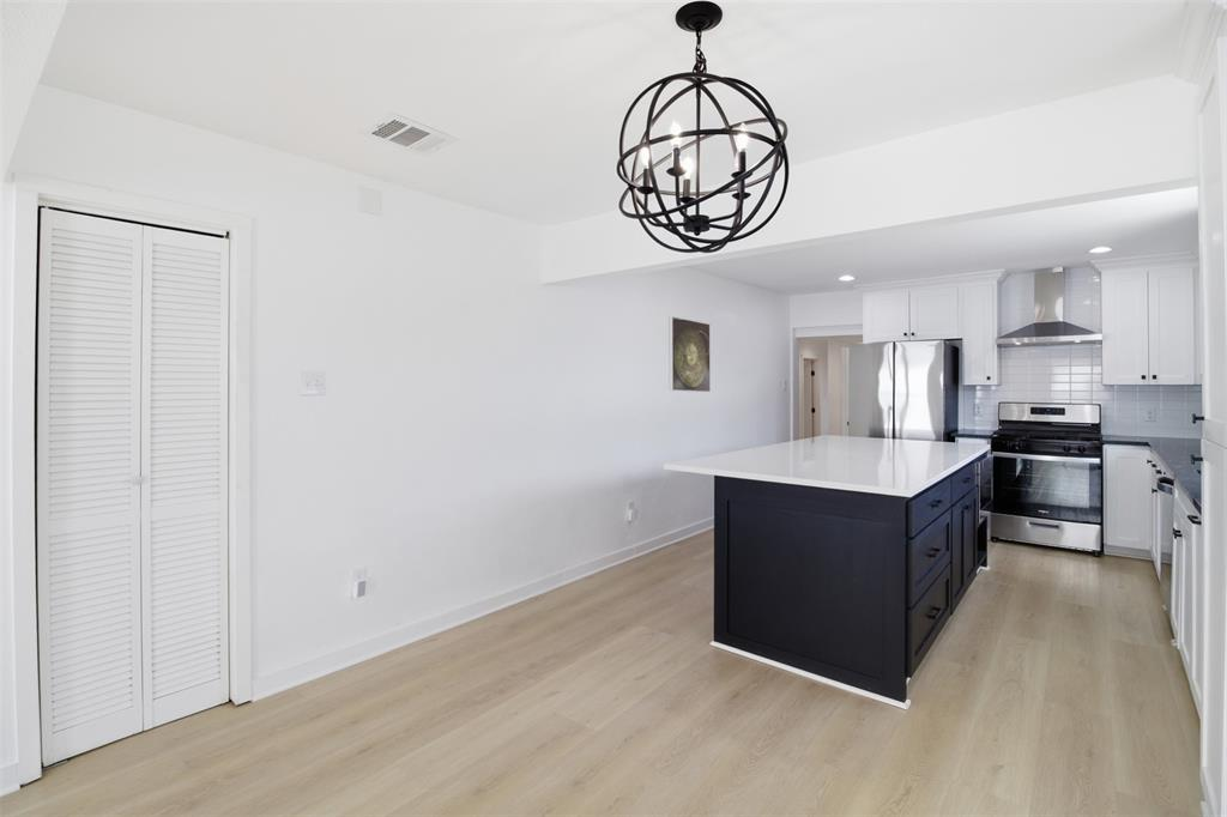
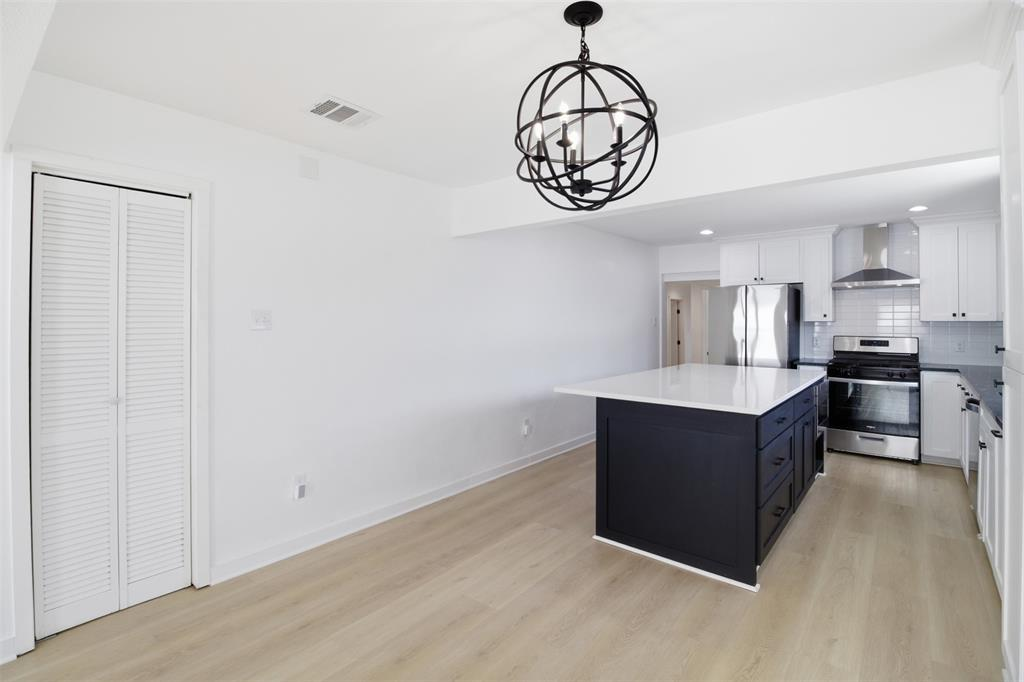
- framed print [667,315,712,393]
